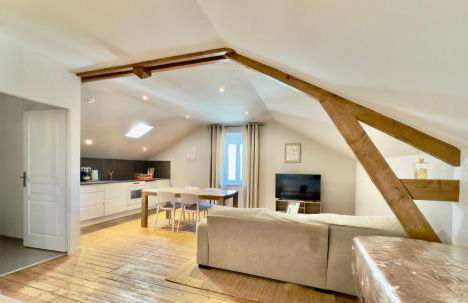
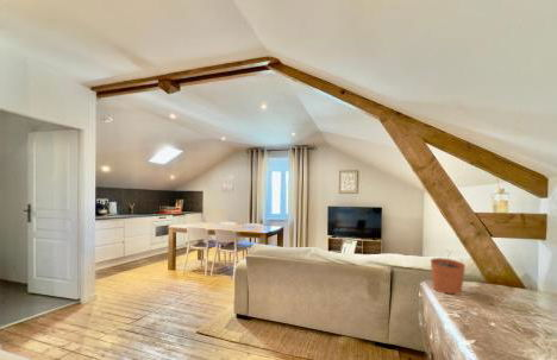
+ plant pot [430,250,467,296]
